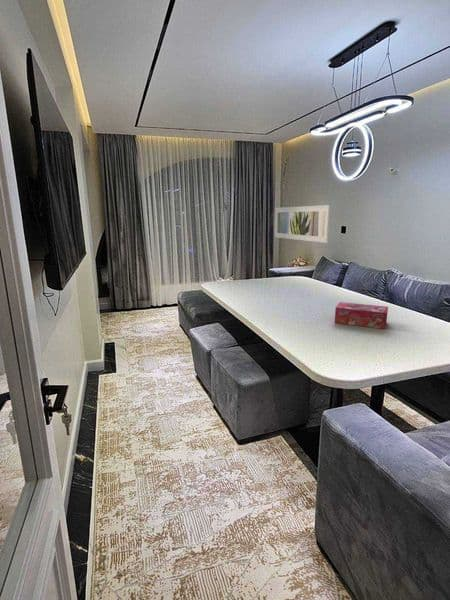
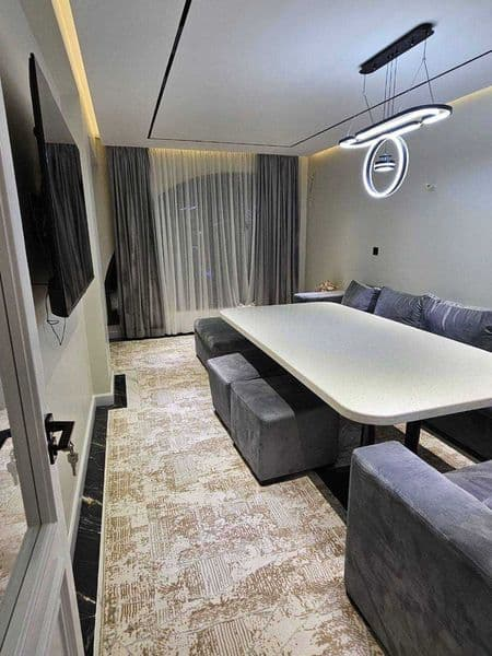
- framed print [274,204,331,244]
- tissue box [334,301,389,330]
